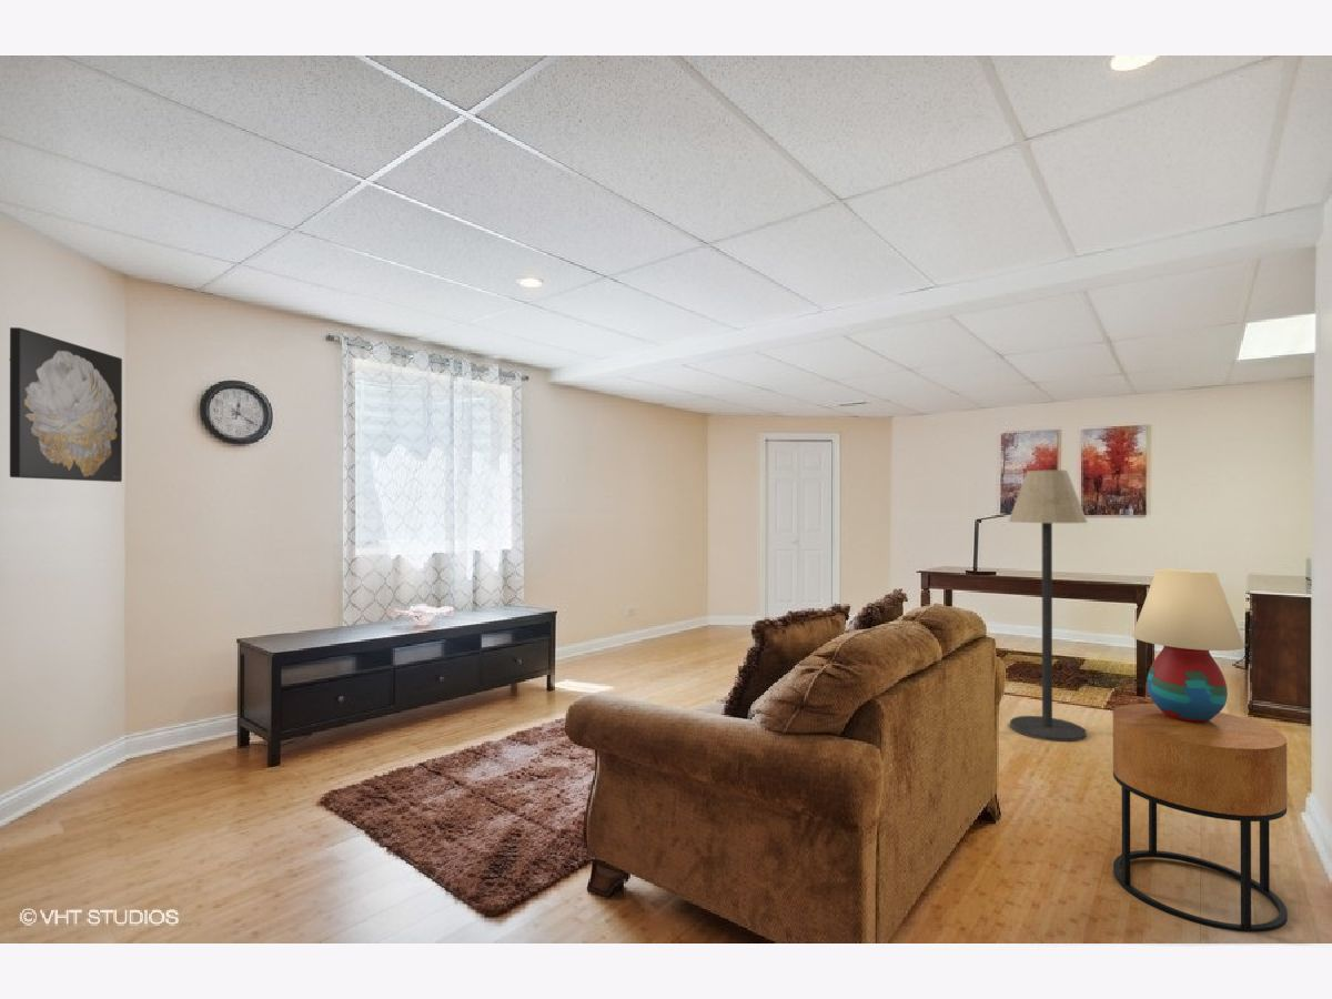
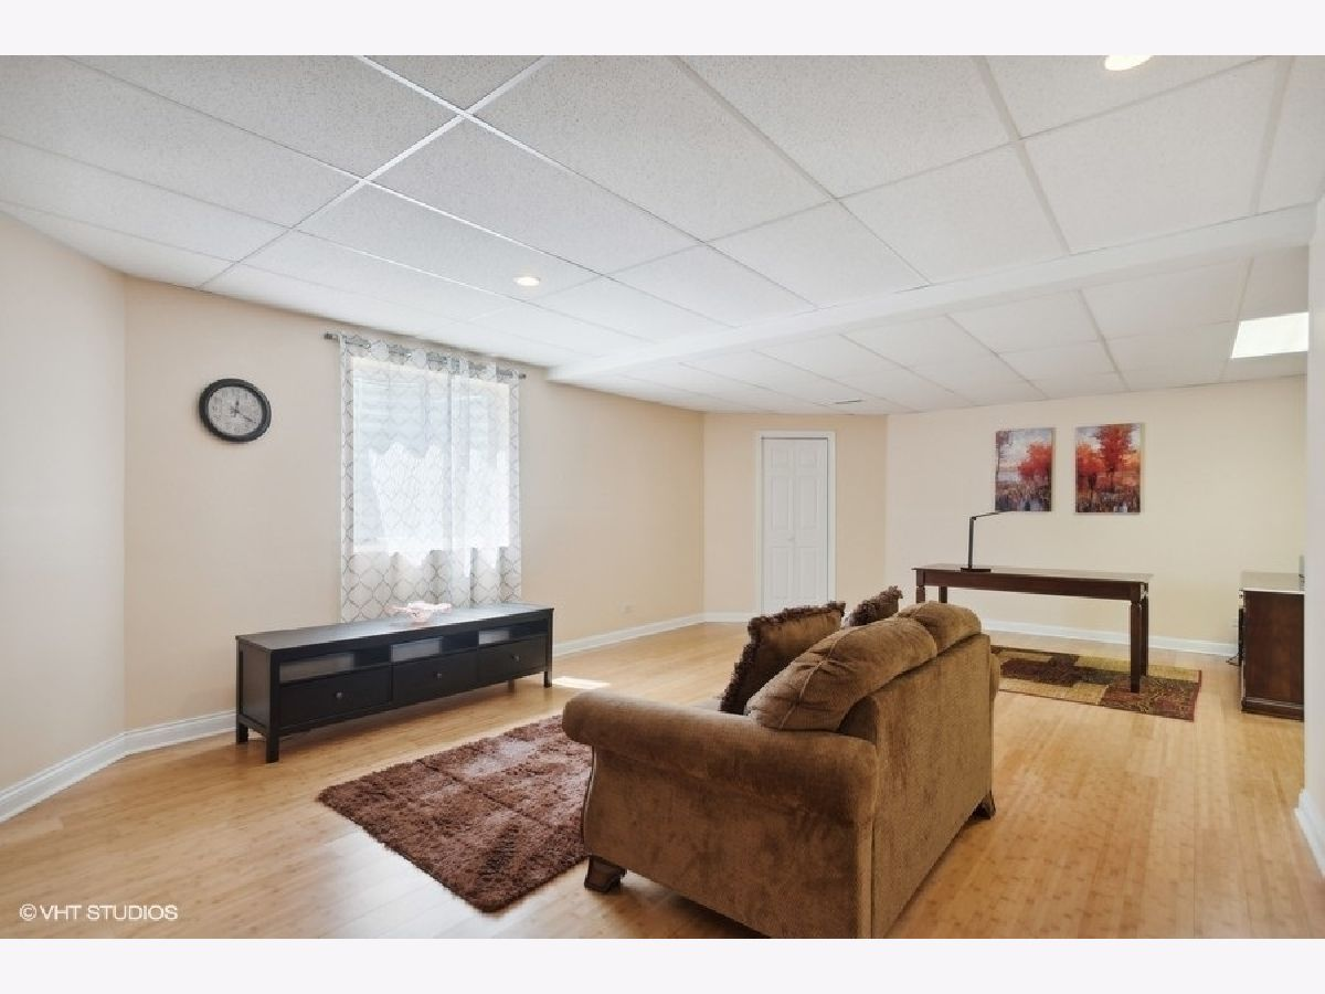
- side table [1112,703,1289,934]
- wall art [8,326,123,483]
- table lamp [1131,567,1245,723]
- floor lamp [1008,470,1089,743]
